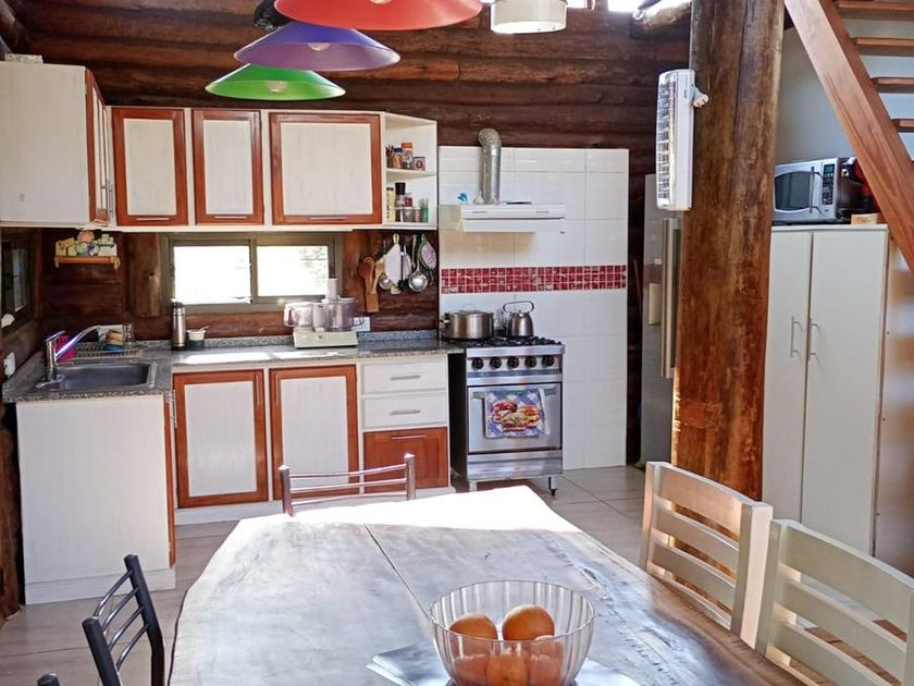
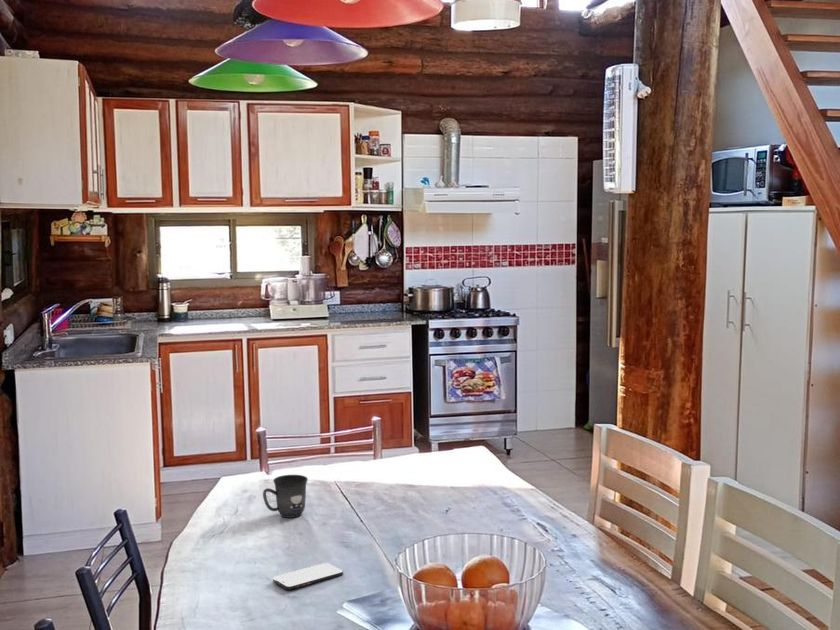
+ mug [262,474,309,519]
+ smartphone [272,562,344,591]
